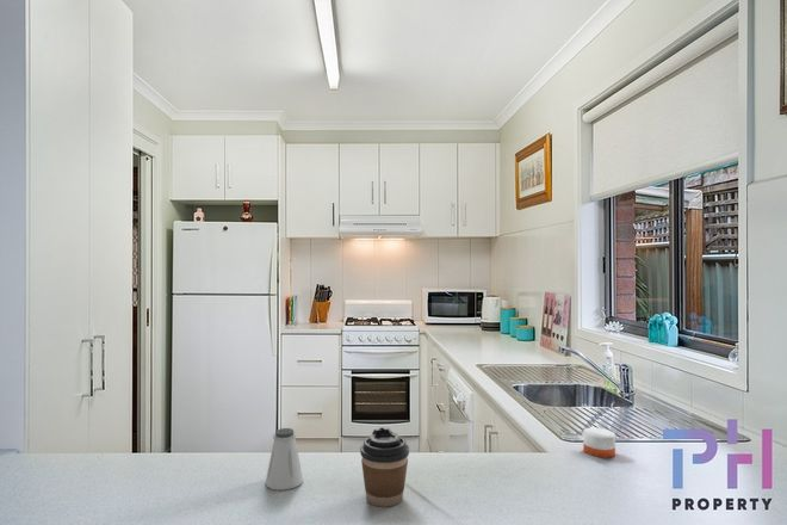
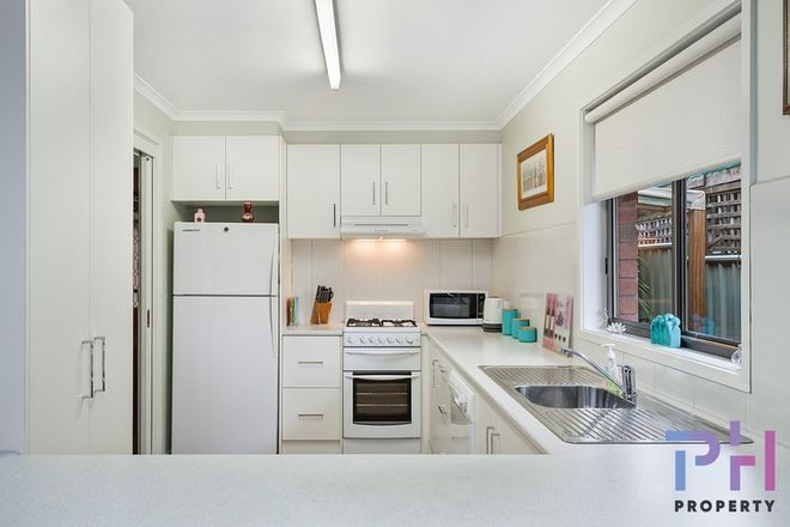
- saltshaker [265,427,304,492]
- coffee cup [359,427,410,508]
- candle [582,425,616,459]
